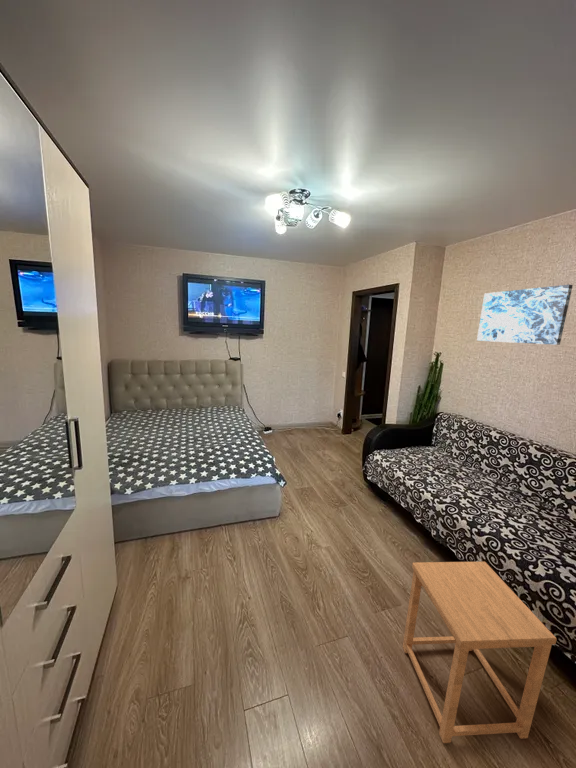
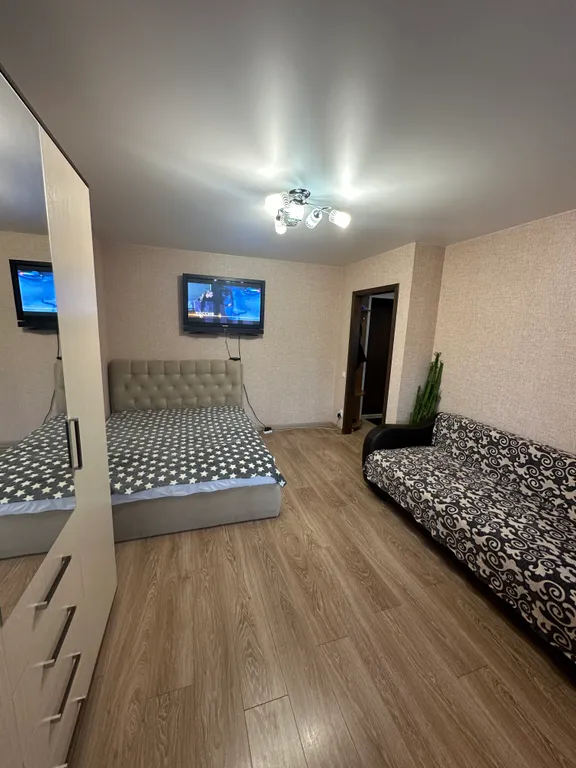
- wall art [476,284,574,346]
- side table [402,561,557,744]
